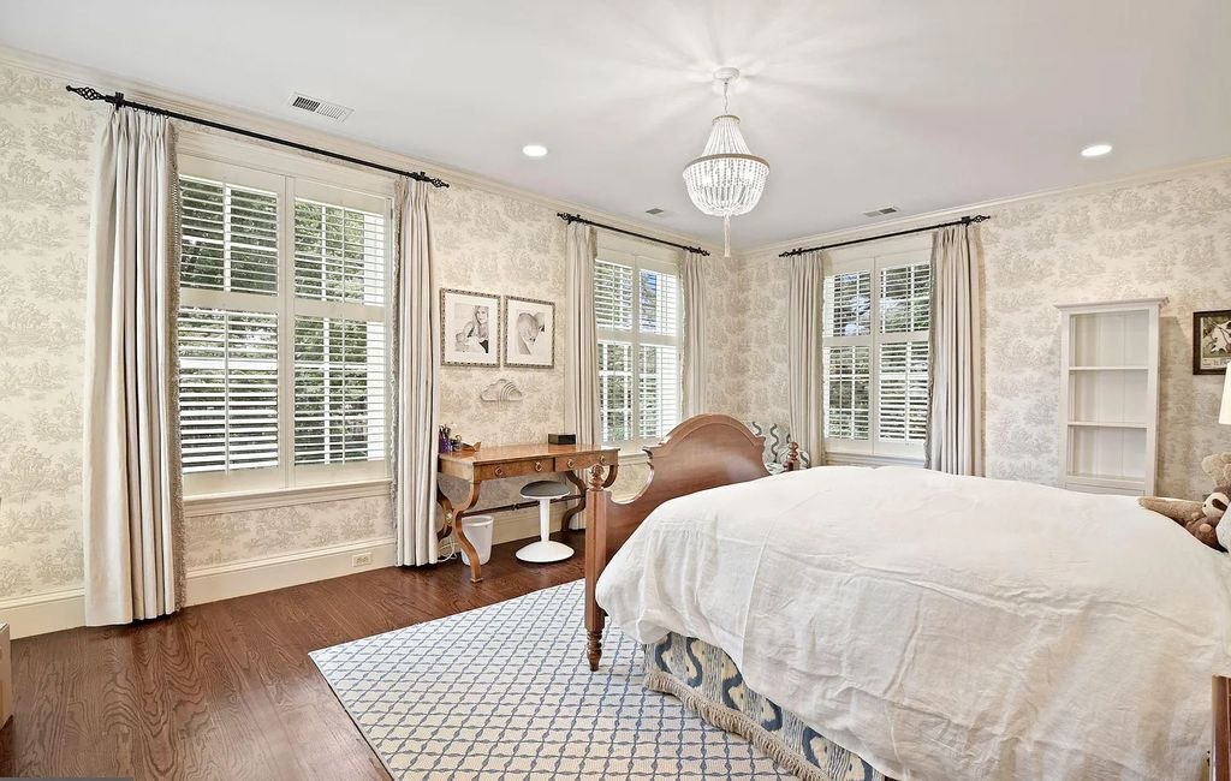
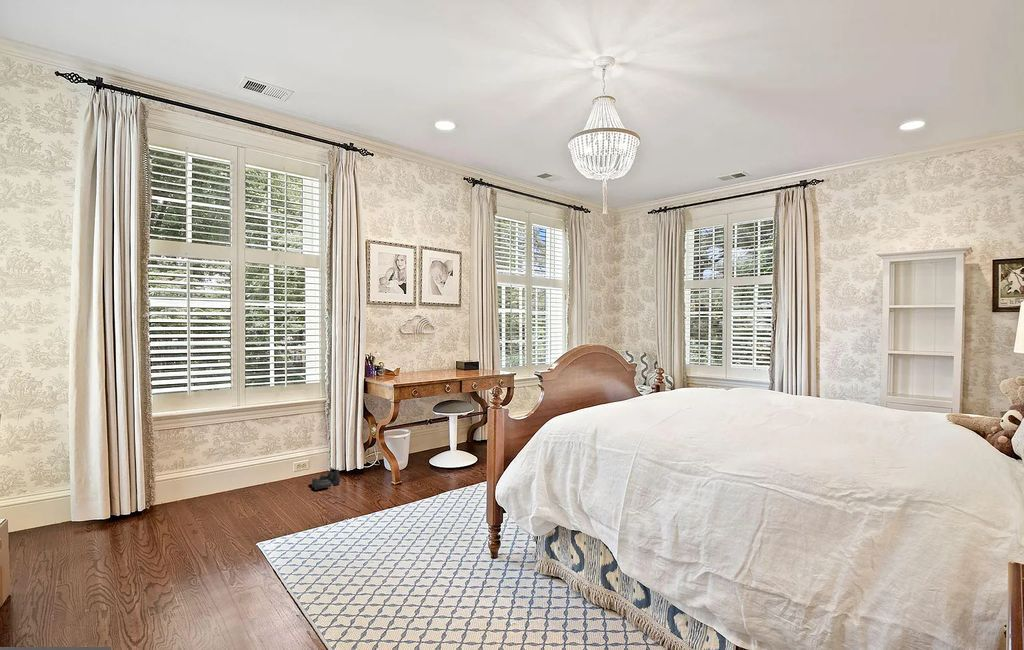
+ boots [311,466,341,491]
